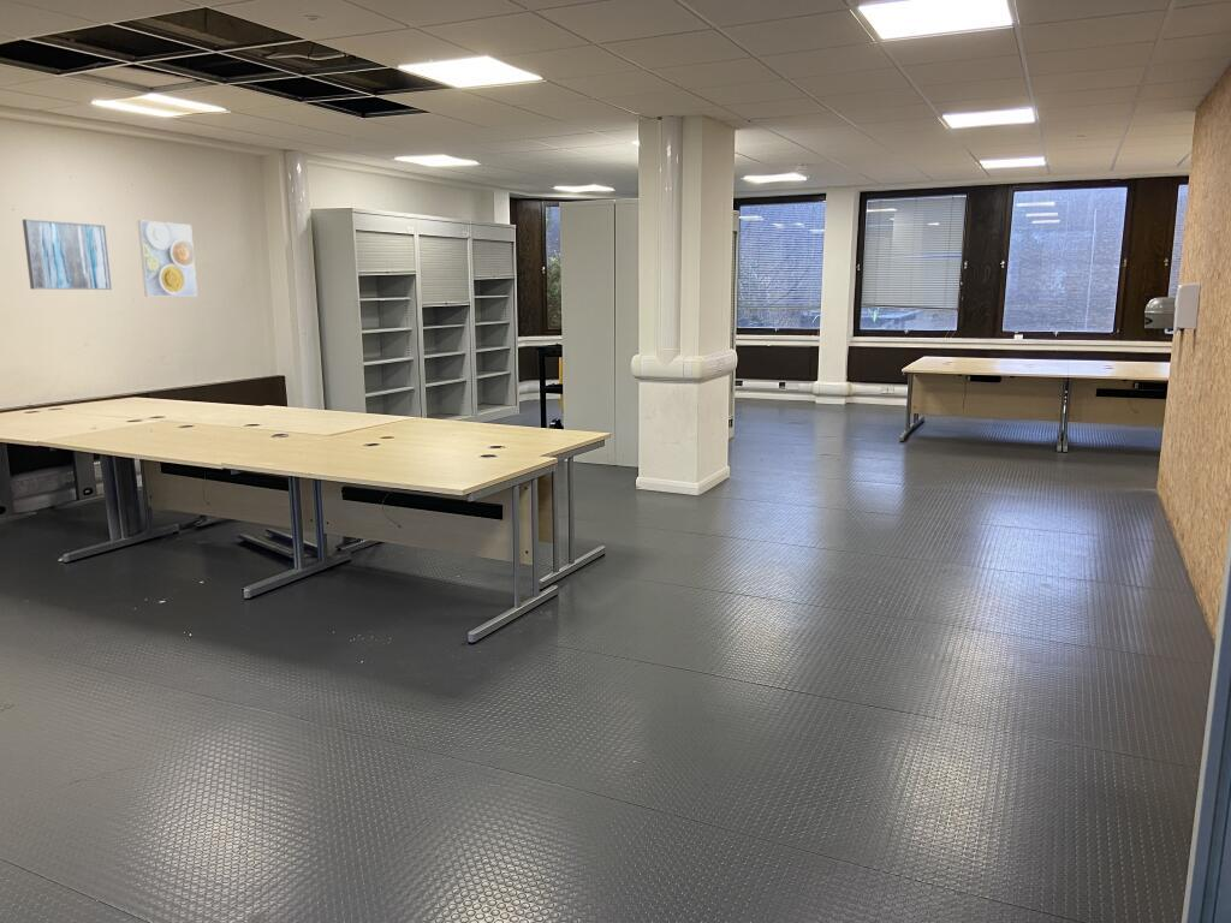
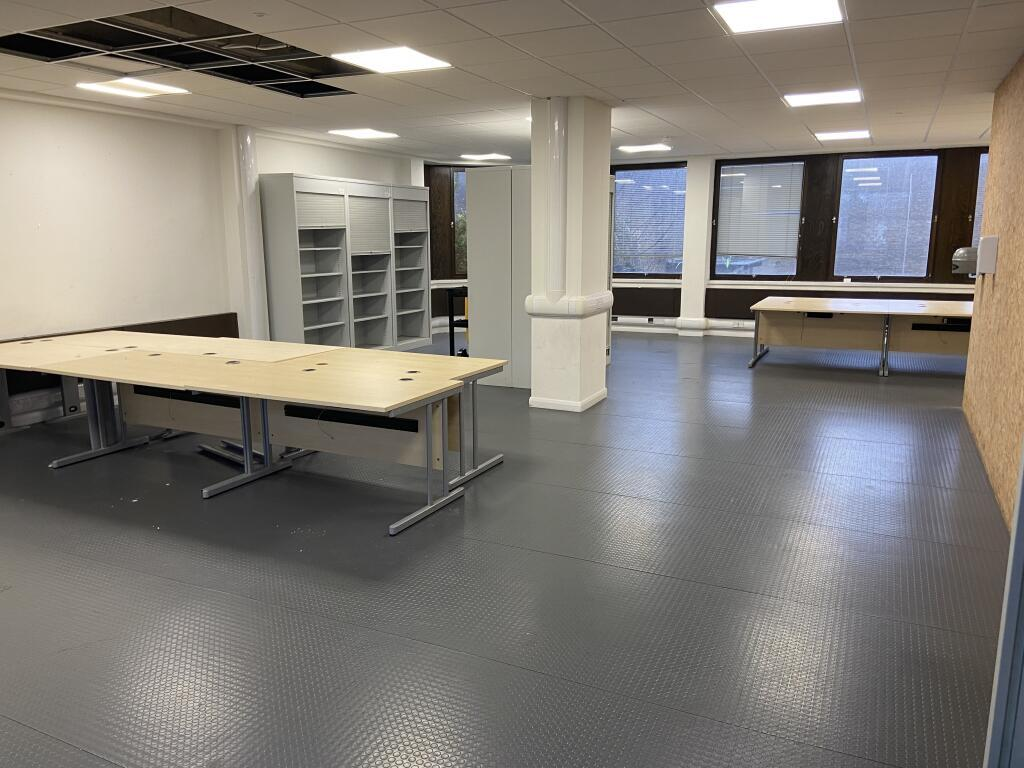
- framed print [137,220,198,298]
- wall art [22,219,113,291]
